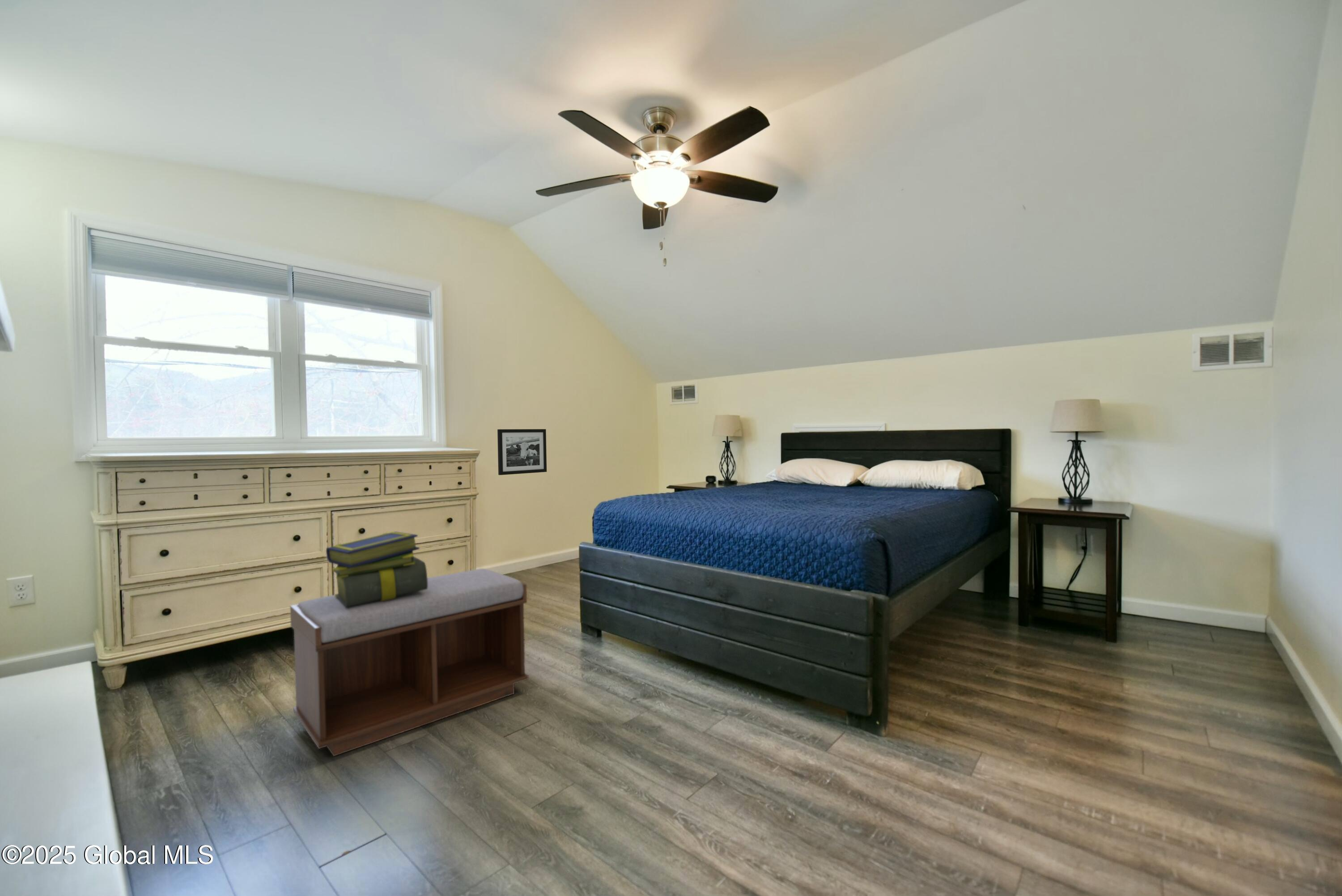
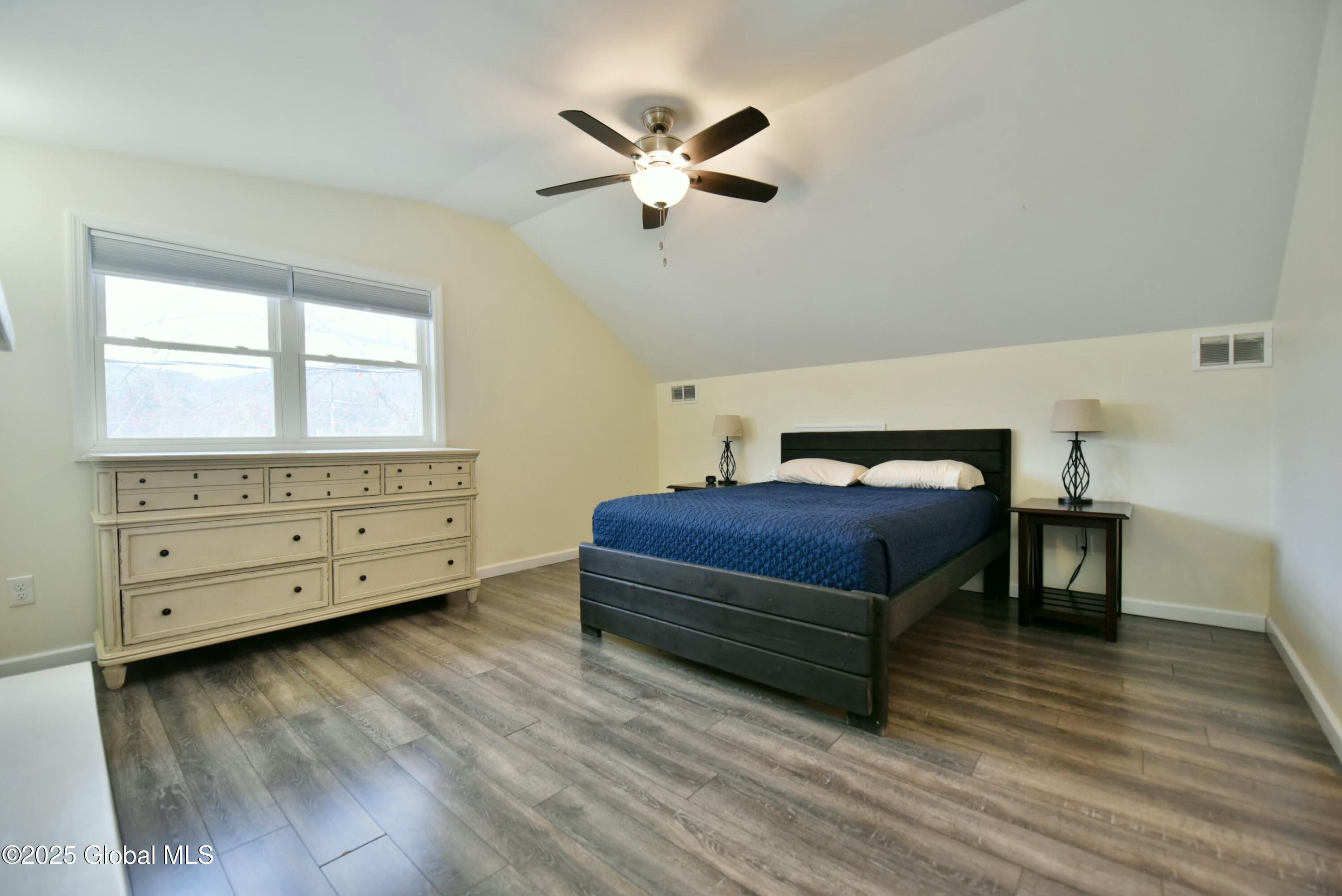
- bench [290,568,529,757]
- picture frame [497,429,547,476]
- stack of books [326,531,428,607]
